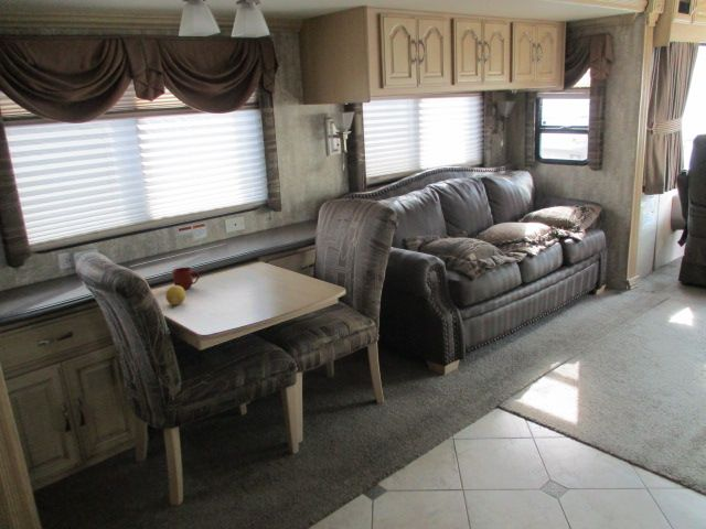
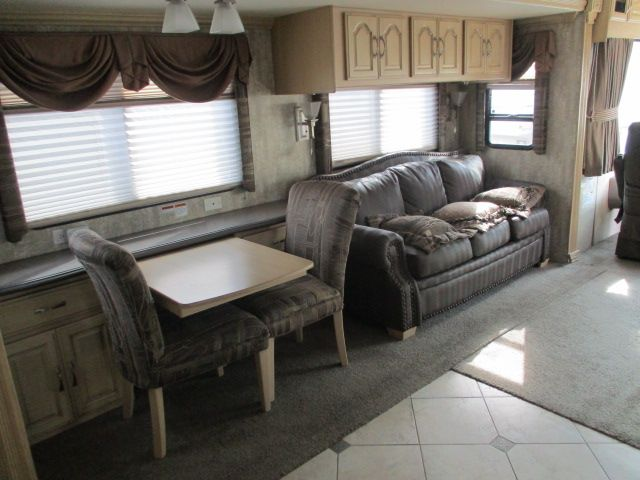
- mug [171,267,201,291]
- fruit [164,284,186,306]
